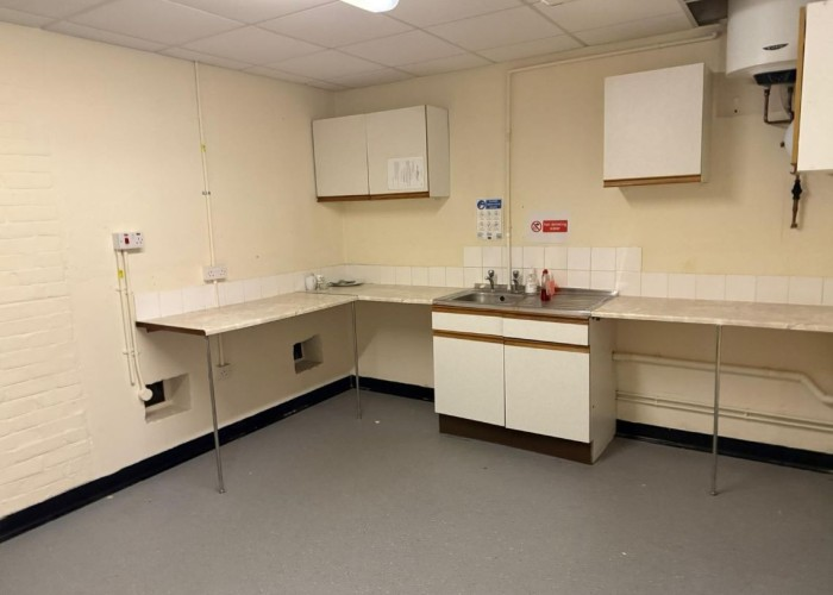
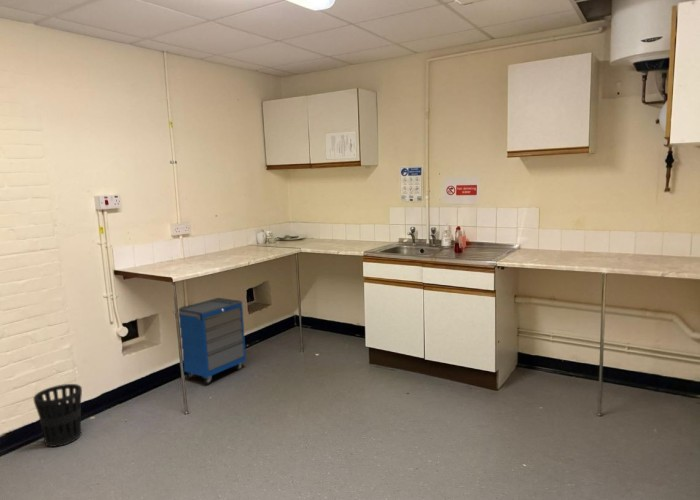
+ cabinet [172,297,247,385]
+ wastebasket [32,383,83,448]
